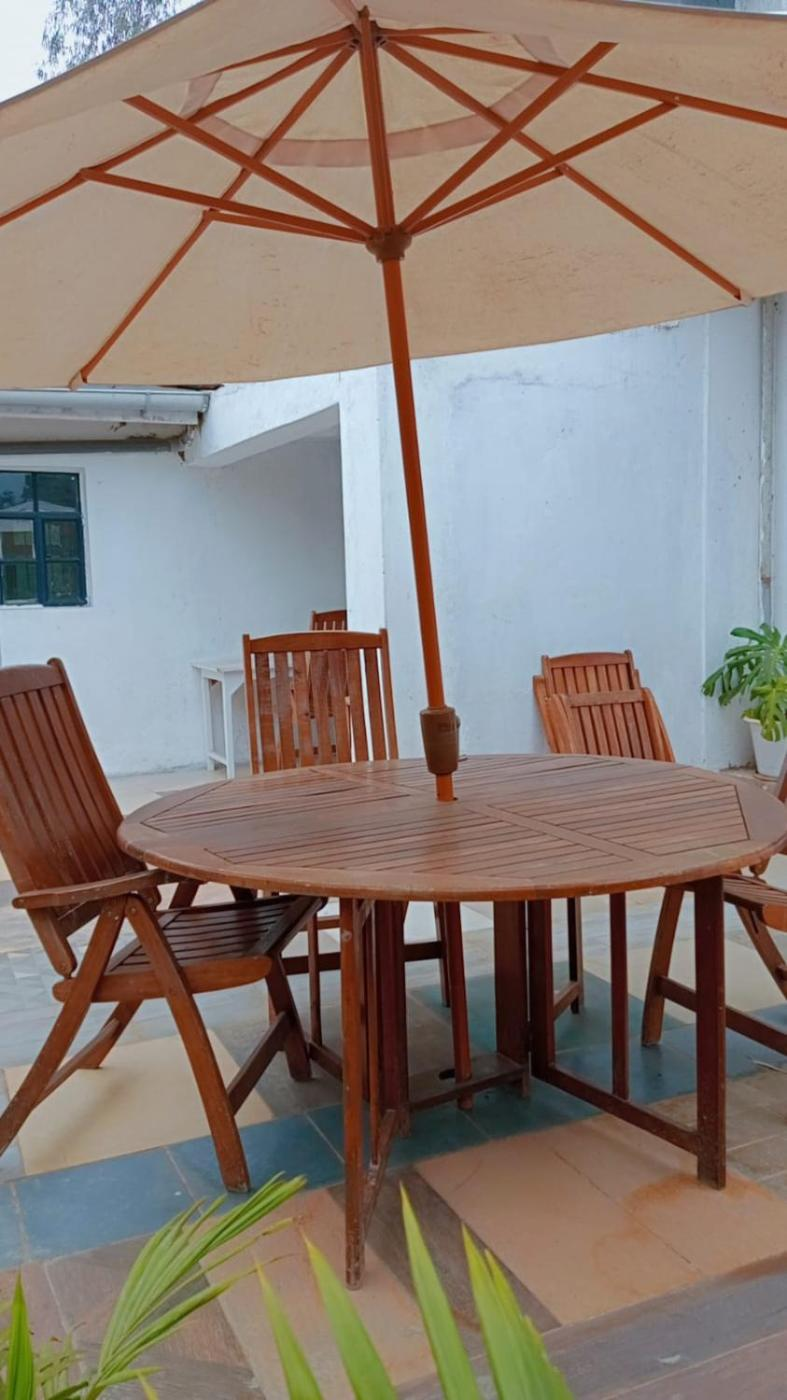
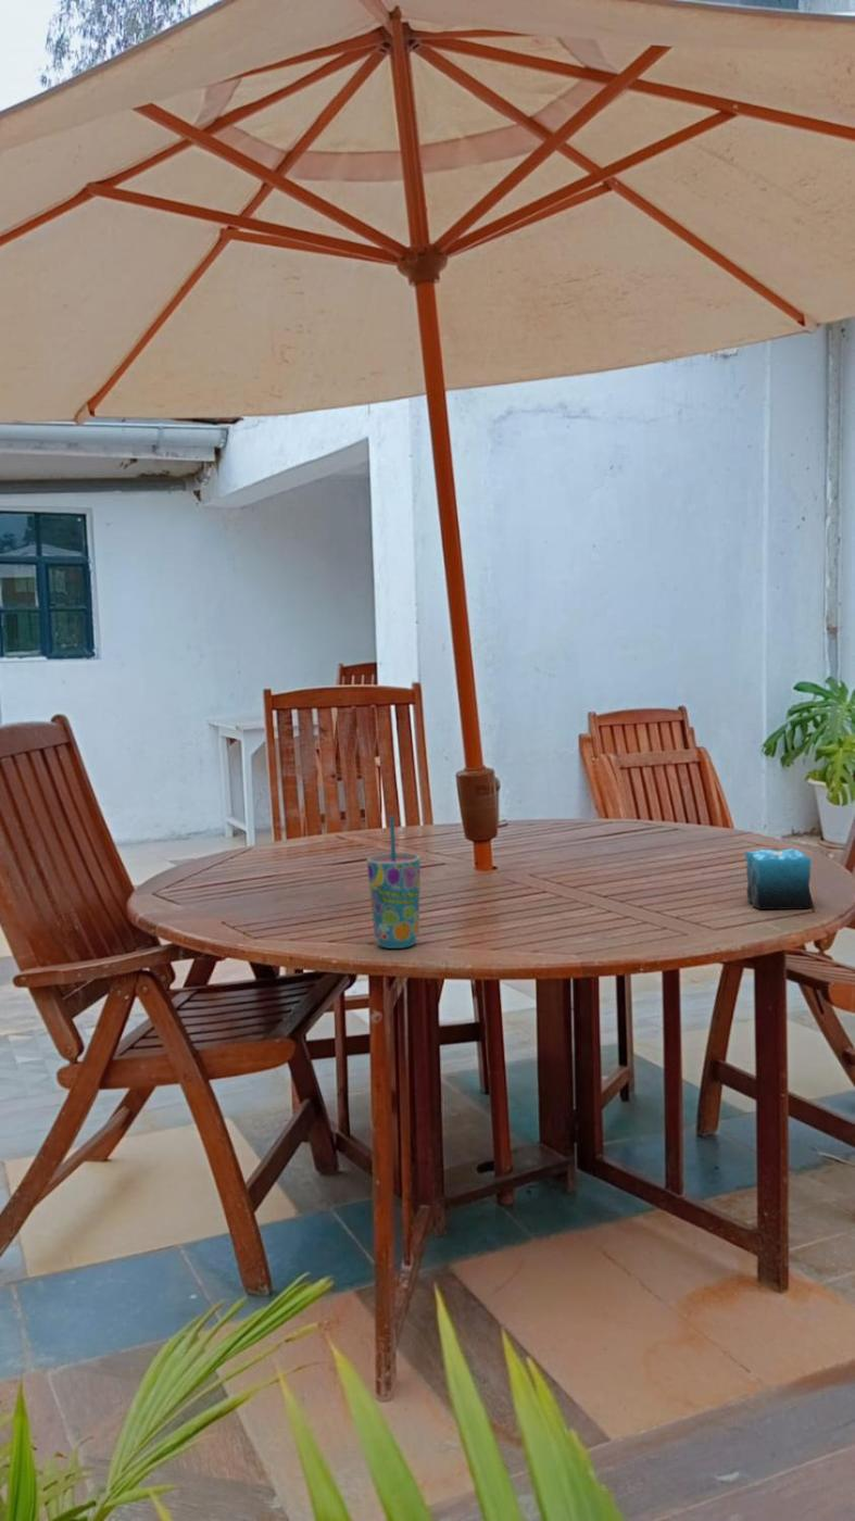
+ cup [366,814,422,950]
+ candle [744,840,814,910]
